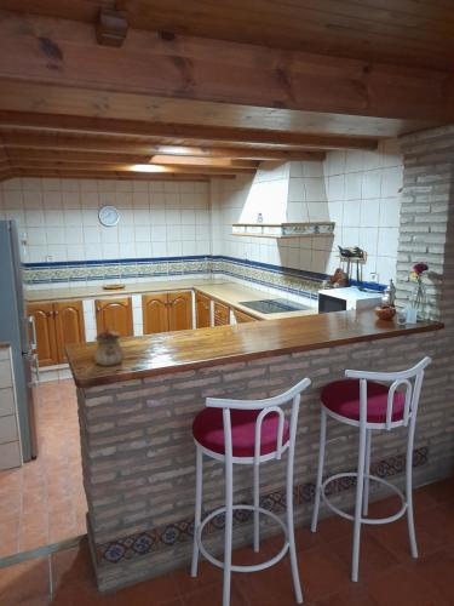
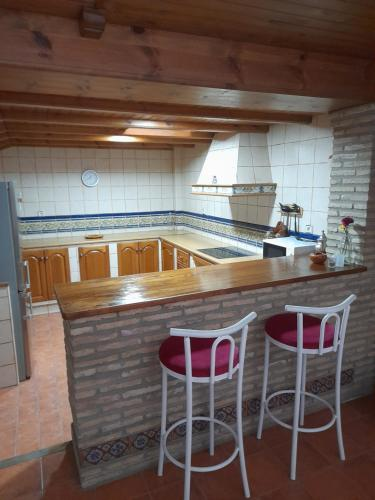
- teapot [93,326,126,367]
